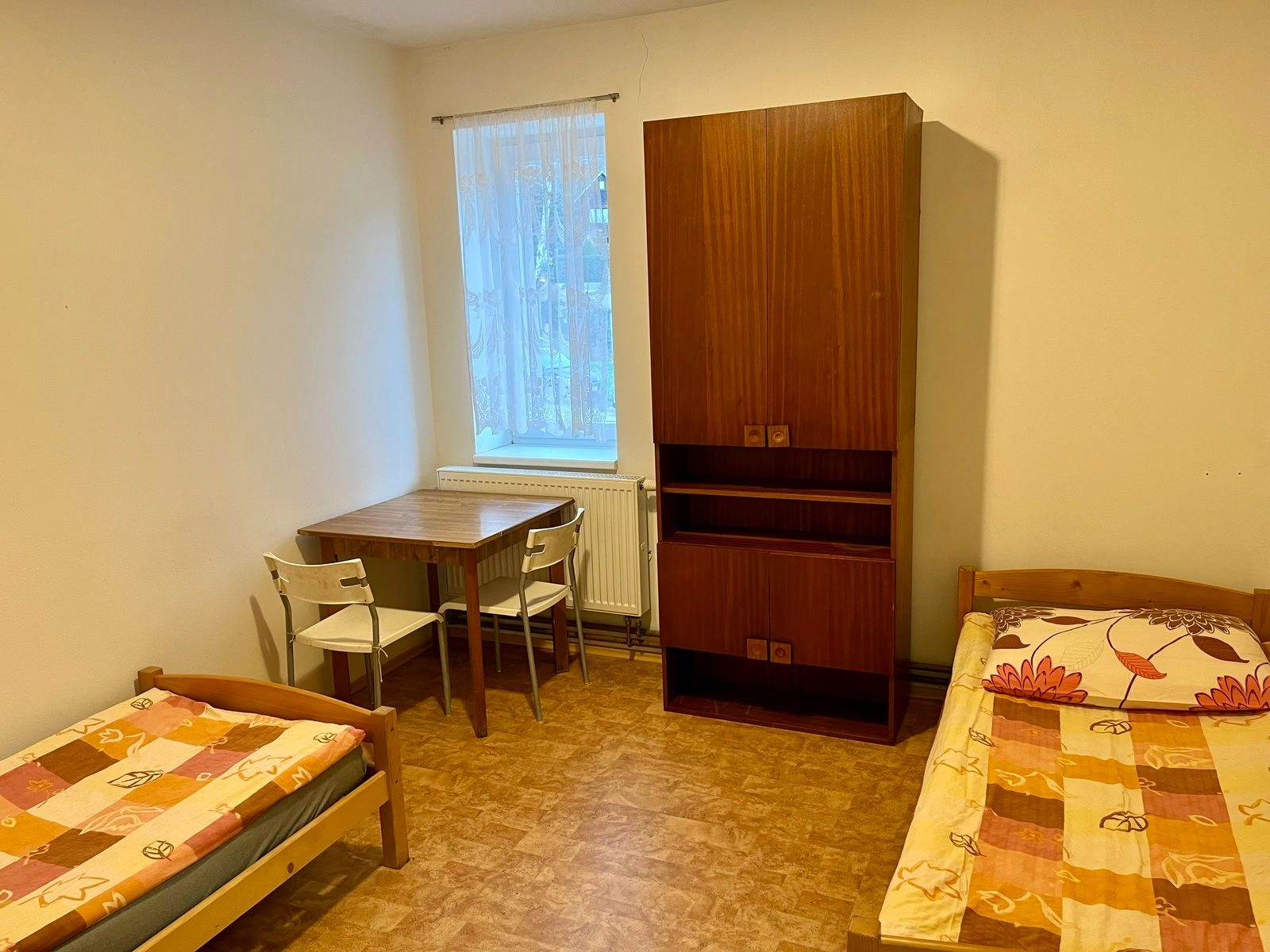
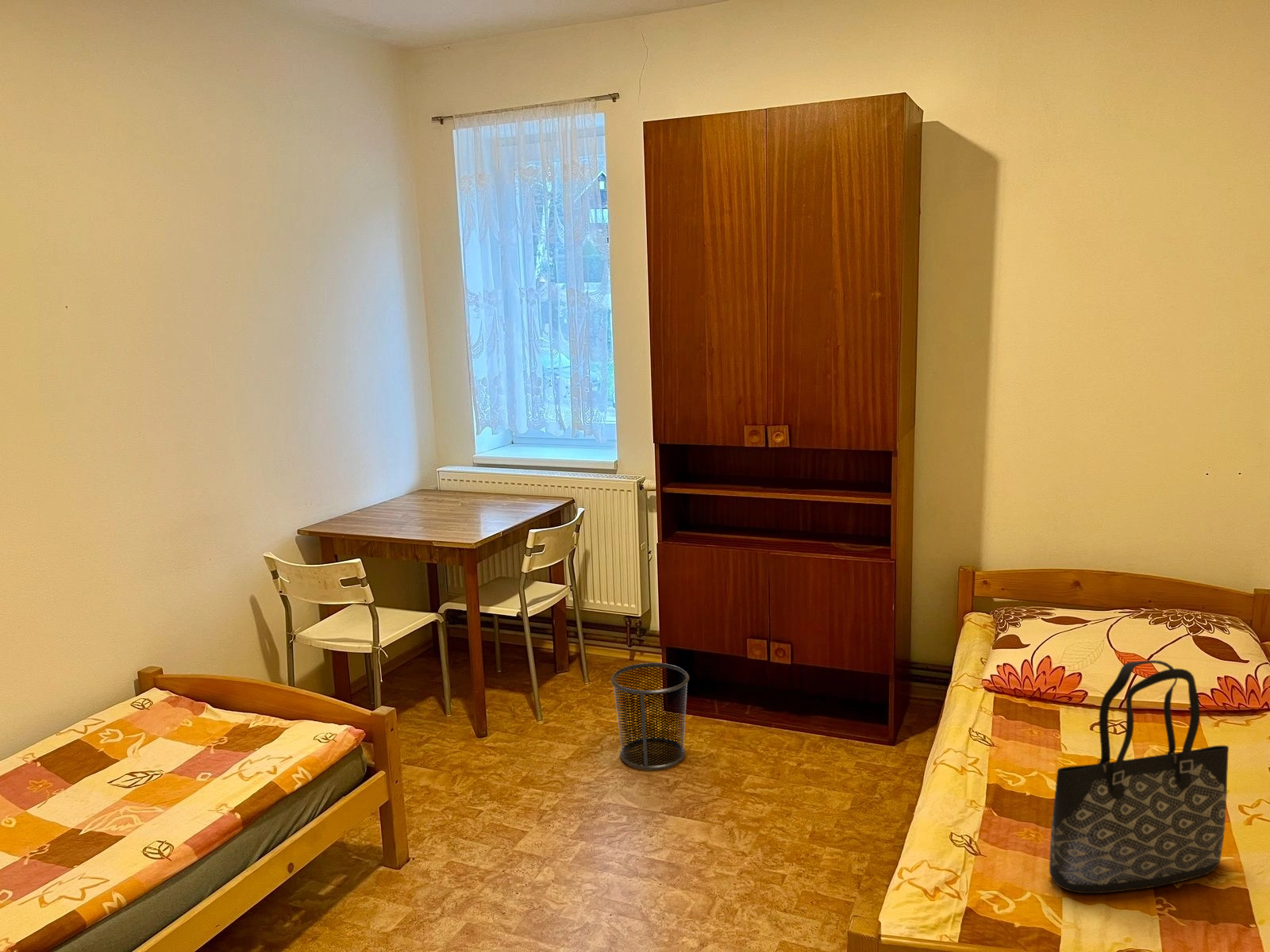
+ tote bag [1049,659,1230,894]
+ waste bin [610,662,690,770]
